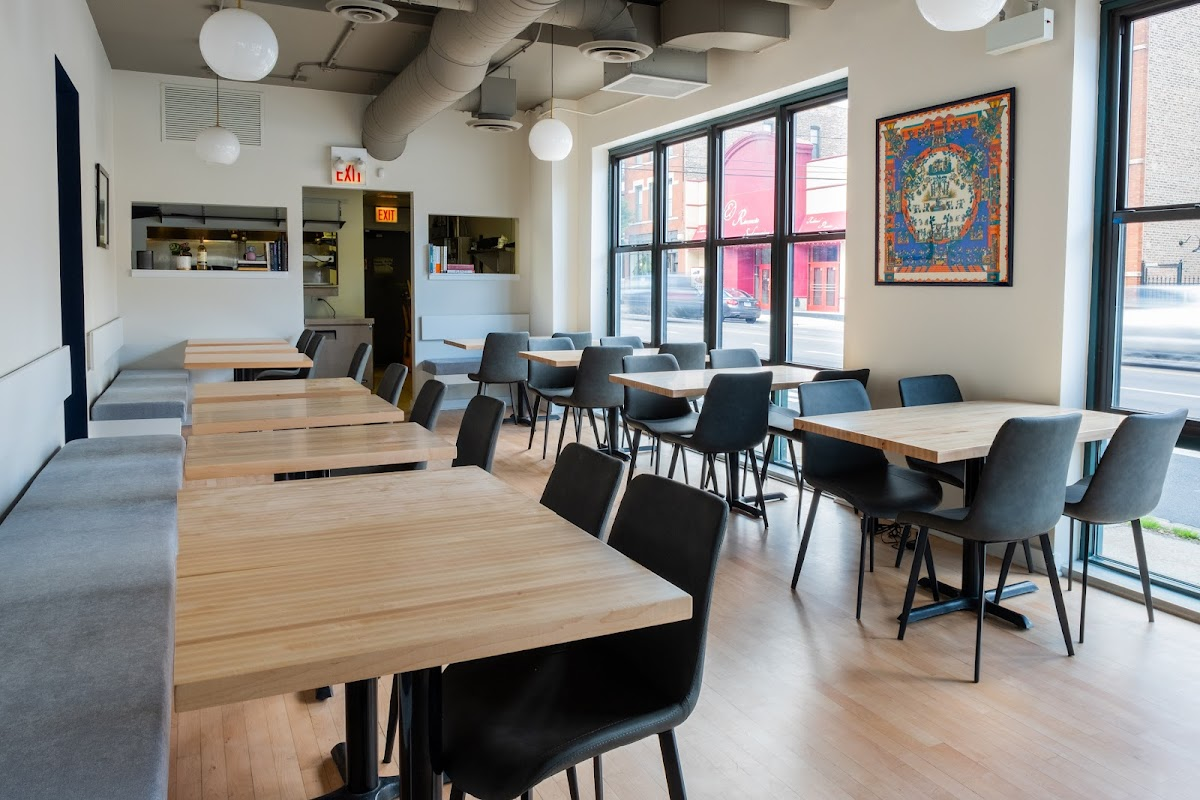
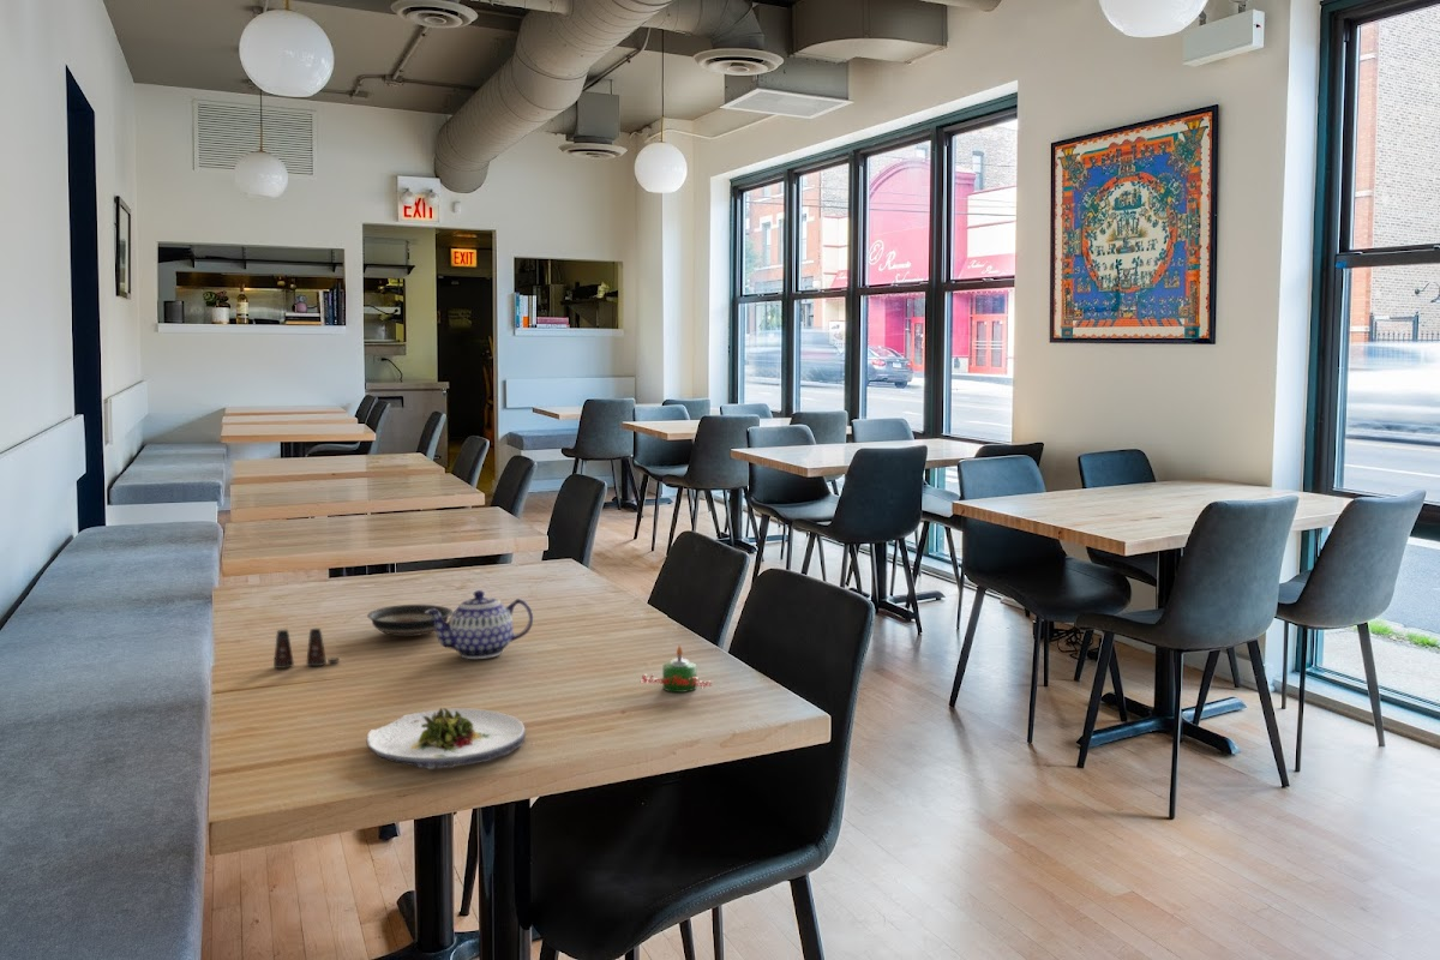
+ saucer [366,604,454,637]
+ salt shaker [272,628,340,670]
+ candle [640,644,714,694]
+ salad plate [365,707,527,770]
+ teapot [425,589,534,660]
